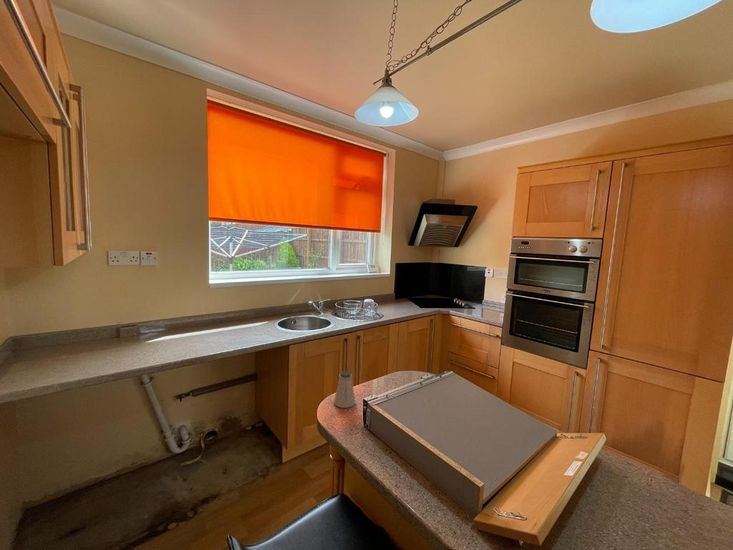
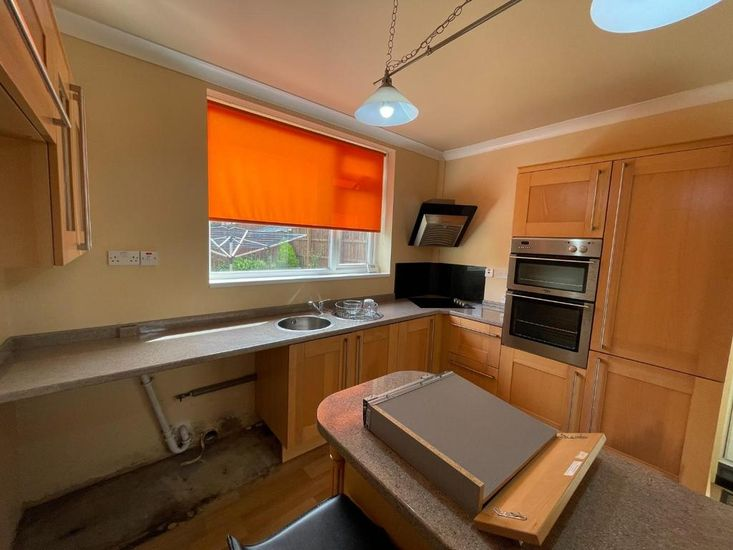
- saltshaker [333,370,356,409]
